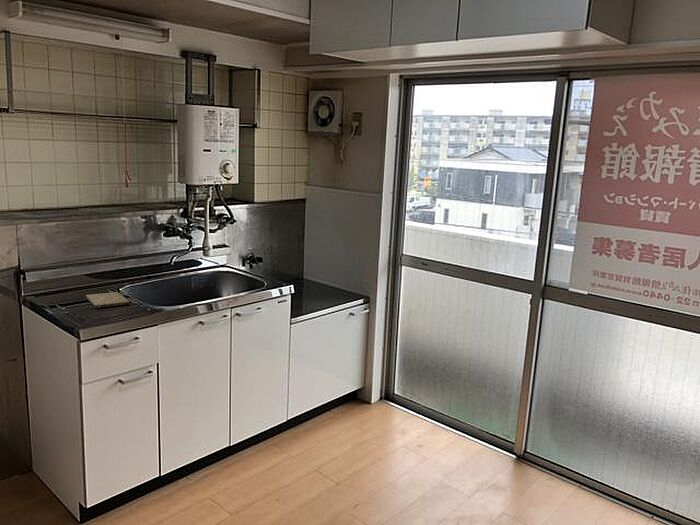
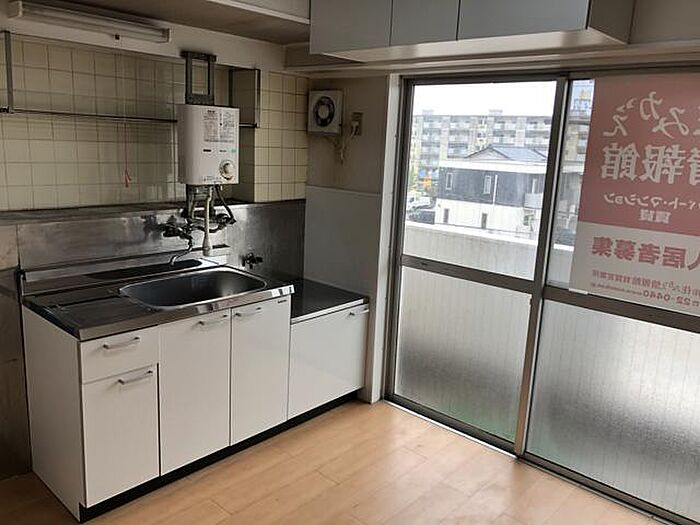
- cutting board [85,291,131,309]
